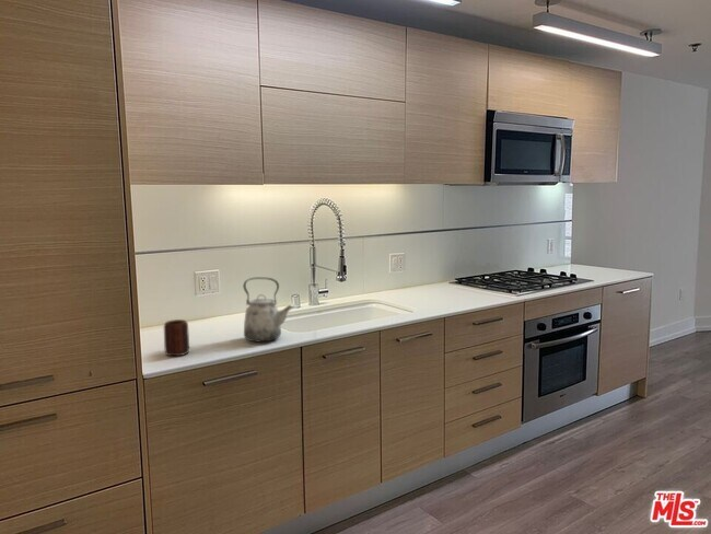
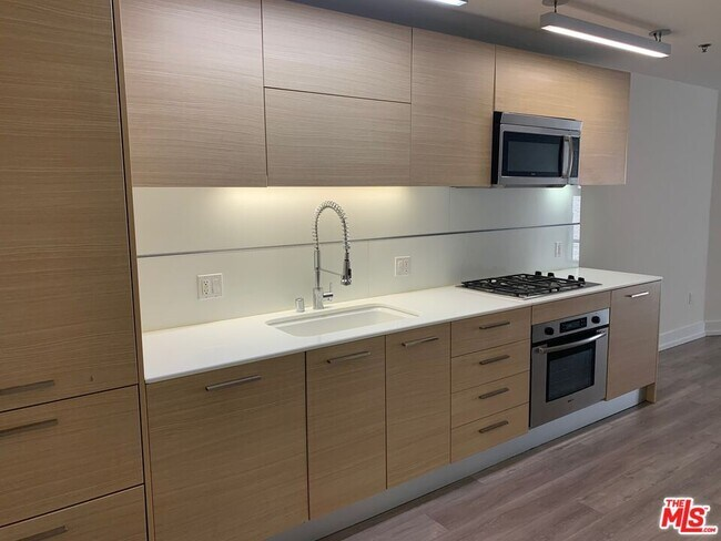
- kettle [242,277,294,344]
- mug [163,318,190,357]
